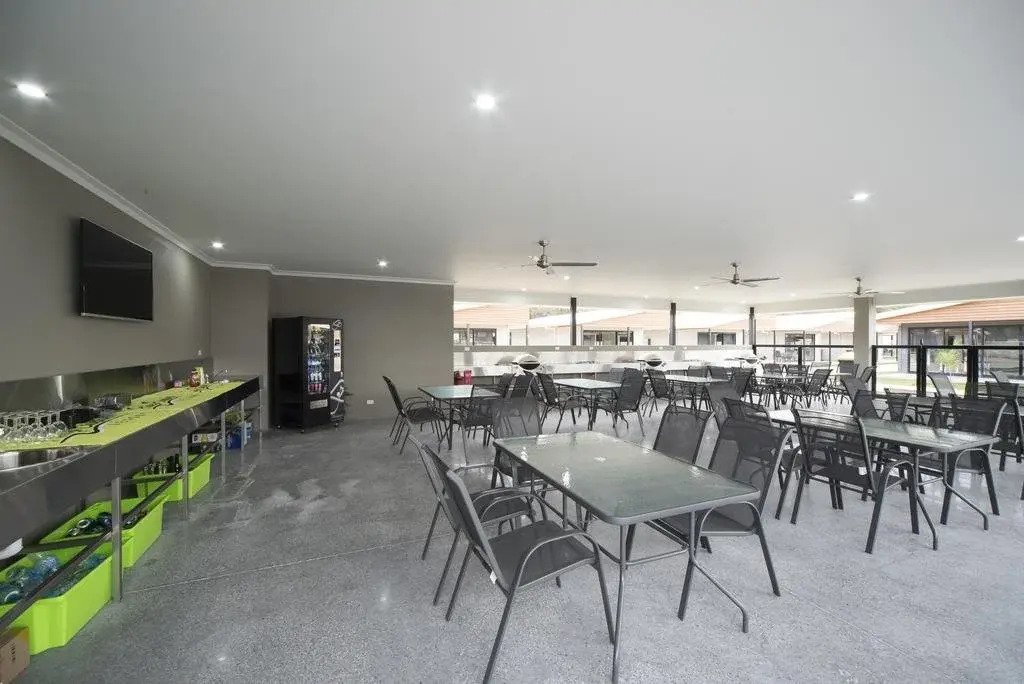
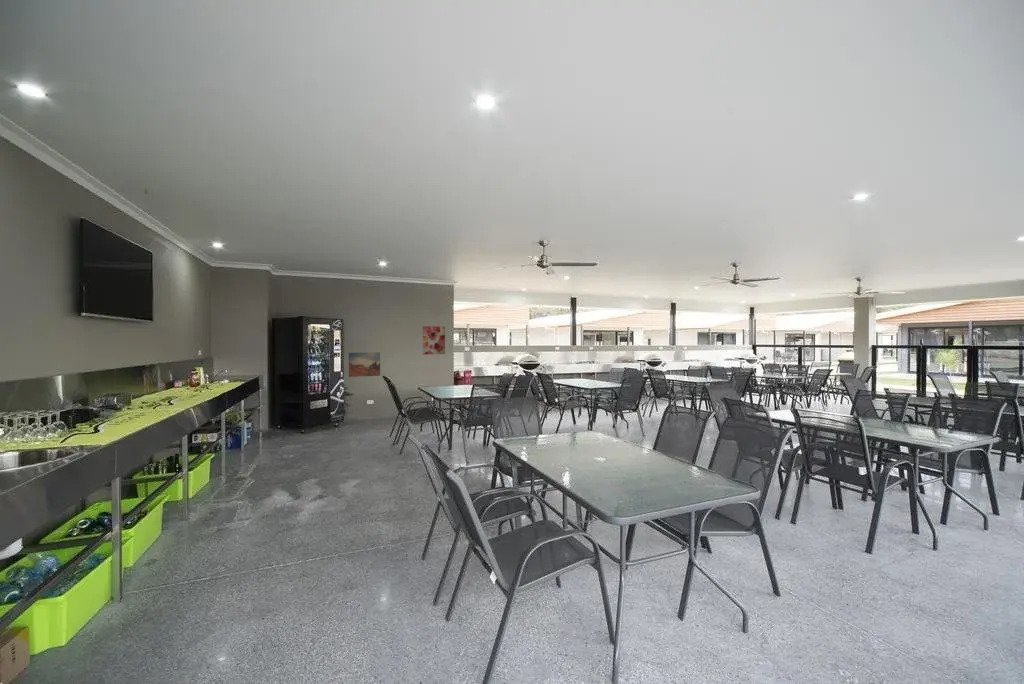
+ wall art [422,325,446,355]
+ wall art [348,351,381,378]
